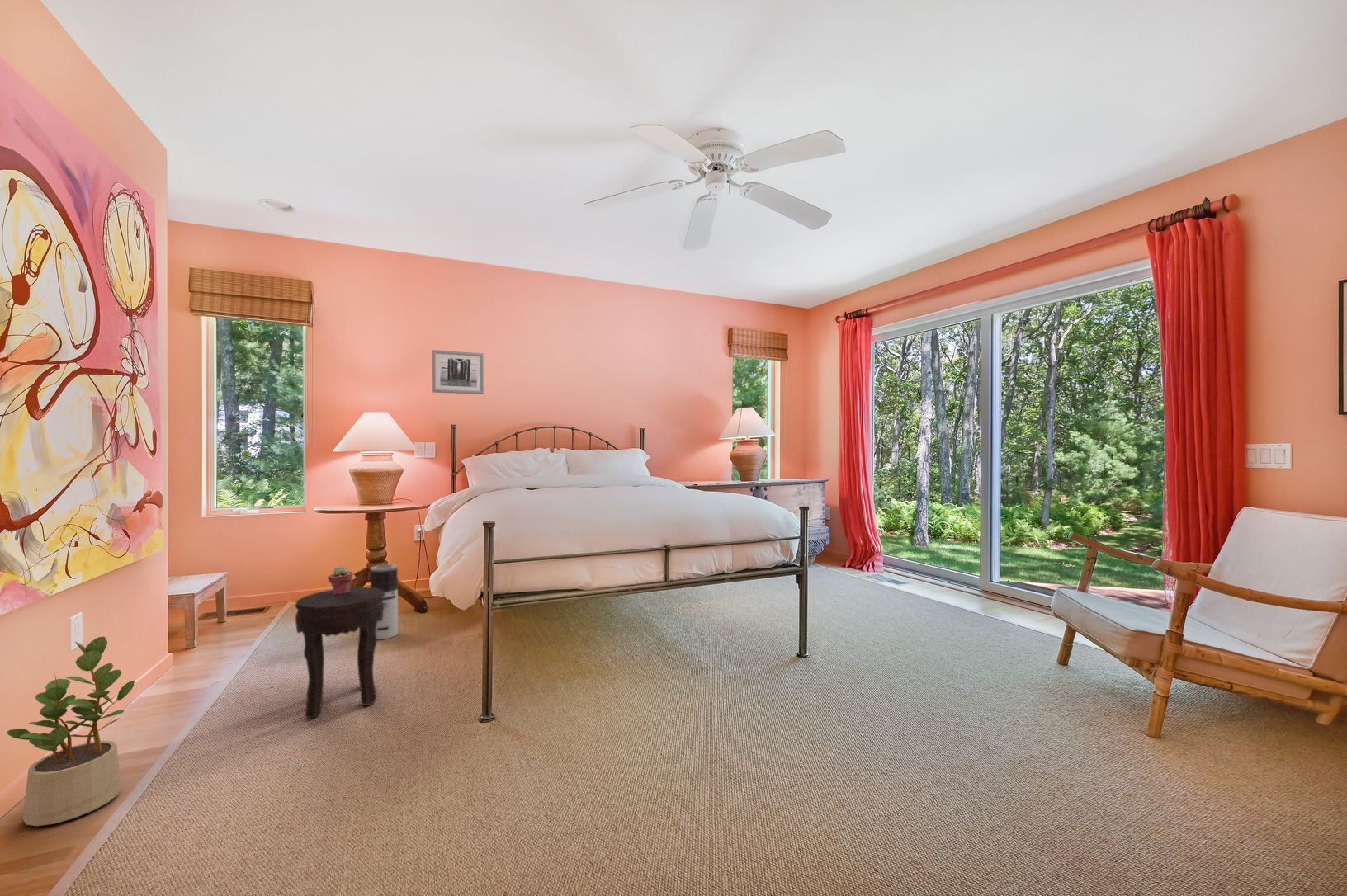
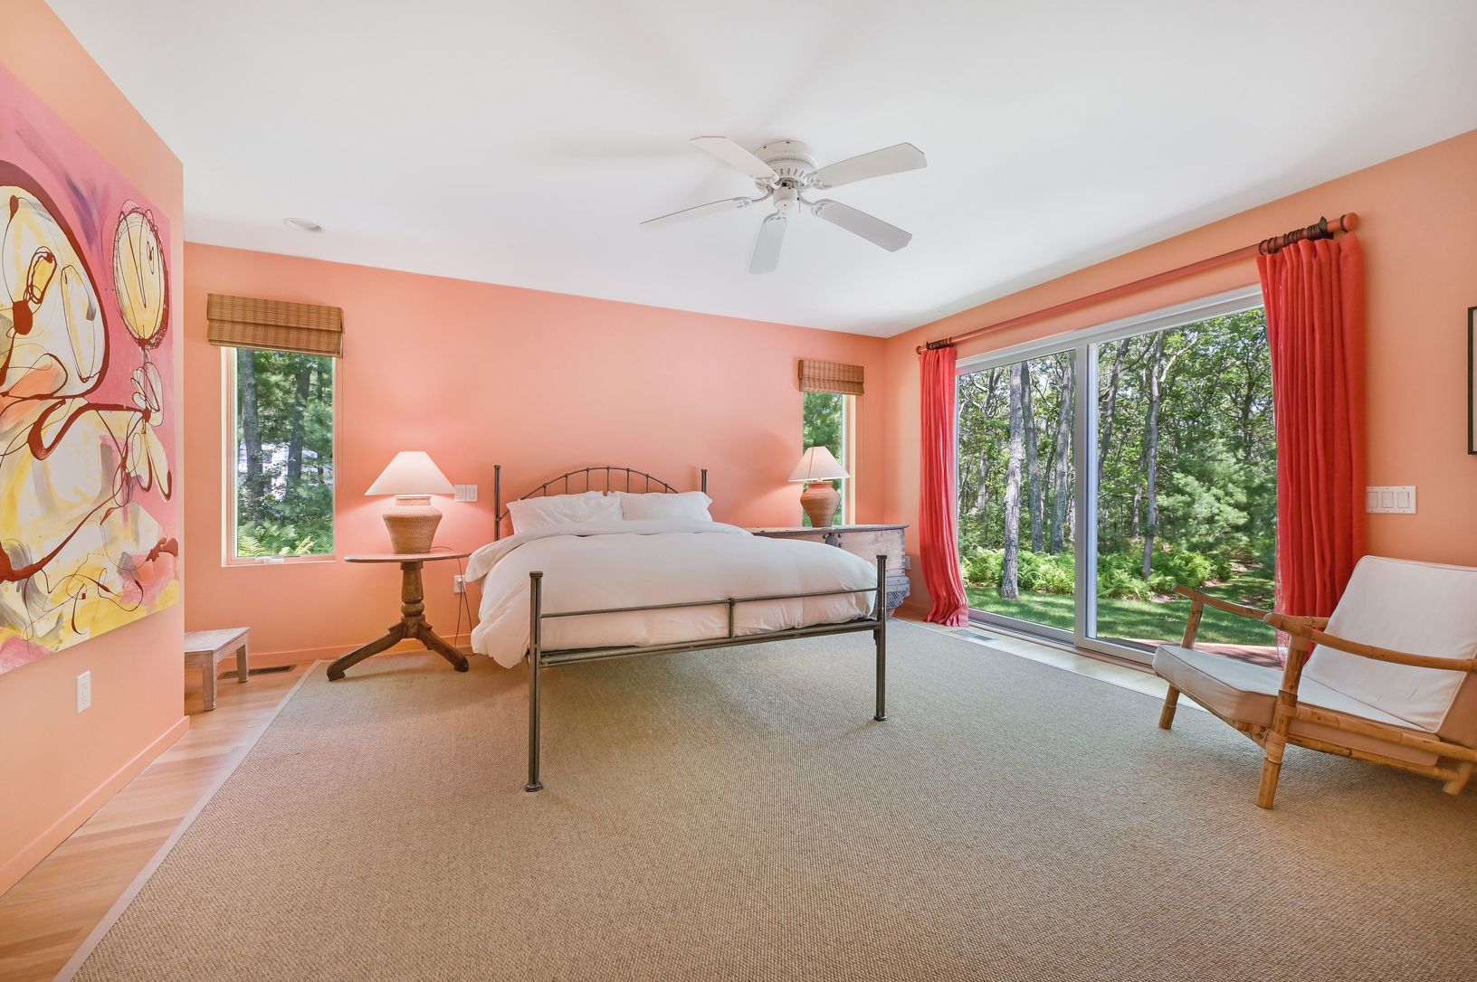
- wall art [432,349,484,395]
- air purifier [370,564,399,640]
- side table [295,586,384,719]
- potted plant [6,636,135,827]
- potted succulent [328,566,353,595]
